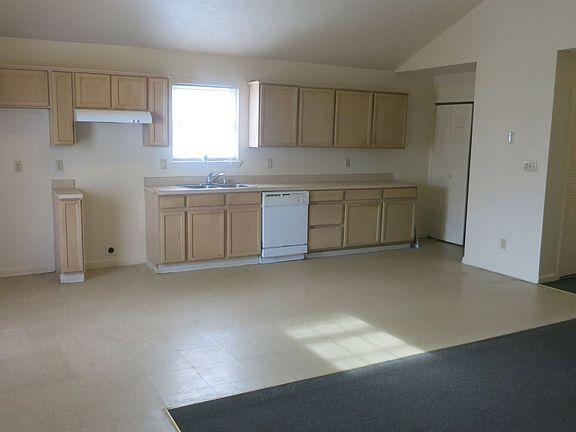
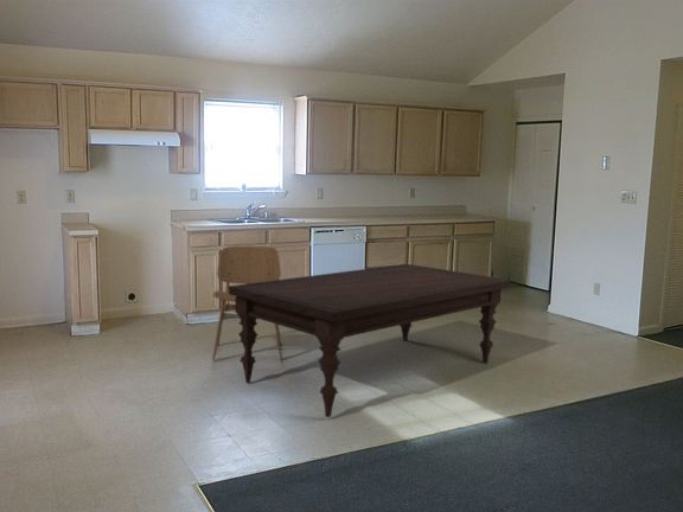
+ dining table [228,263,512,418]
+ dining chair [211,245,283,361]
